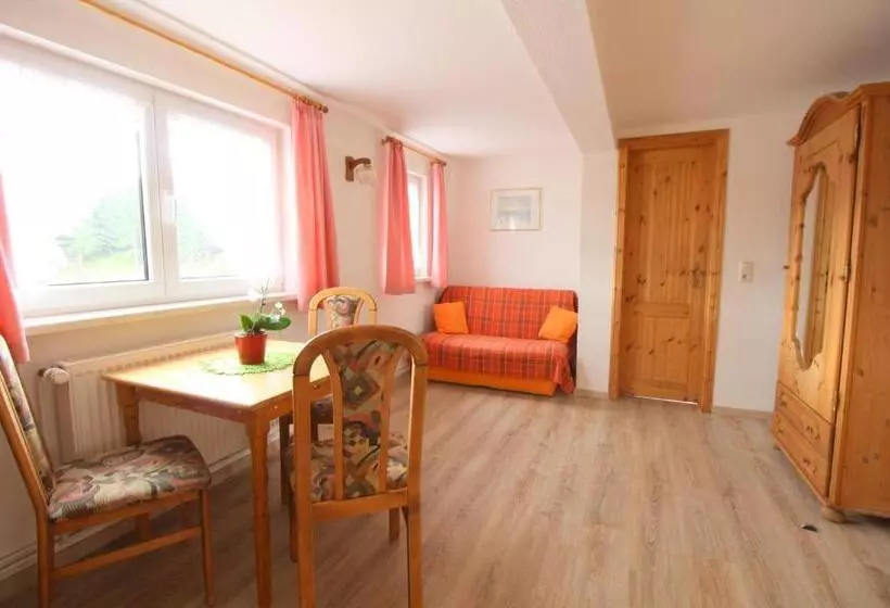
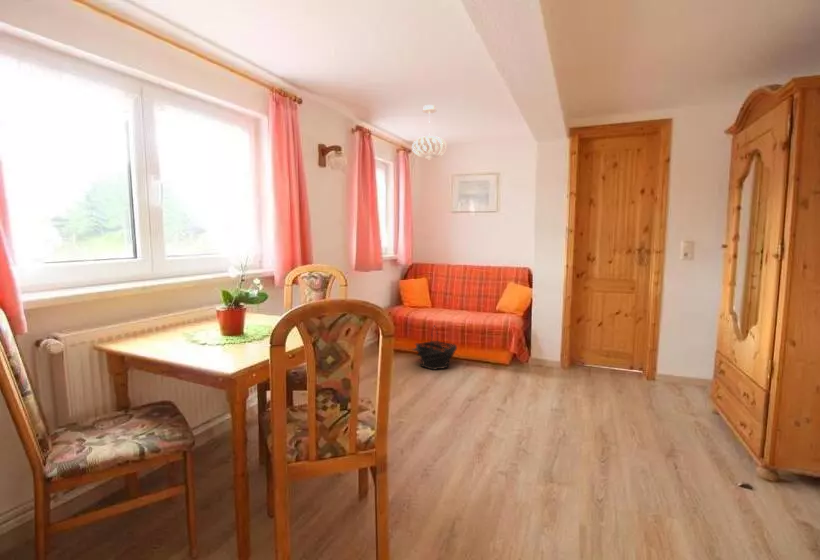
+ basket [411,325,458,371]
+ pendant light [411,104,448,161]
